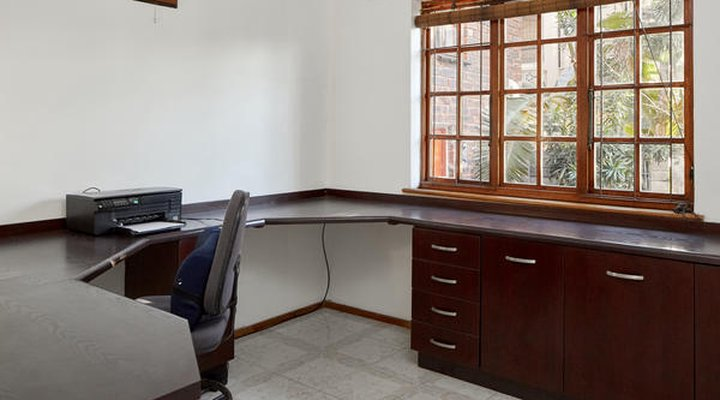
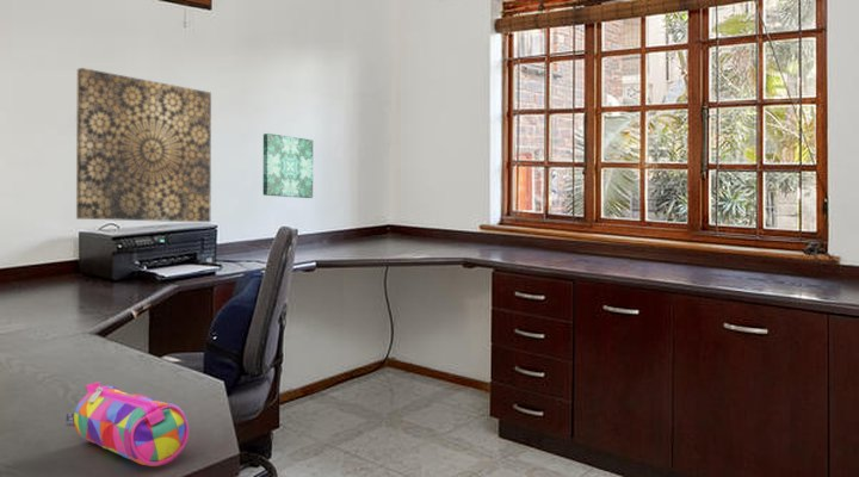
+ wall art [75,67,212,223]
+ pencil case [64,380,190,467]
+ wall art [262,132,314,199]
